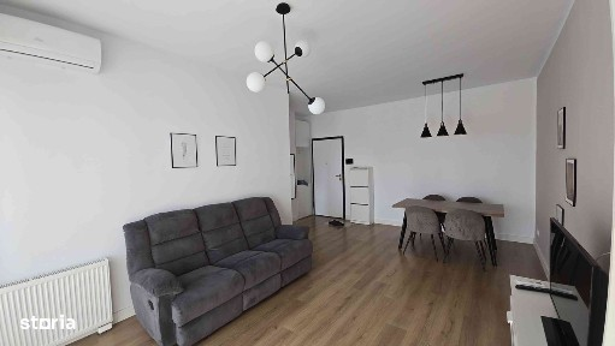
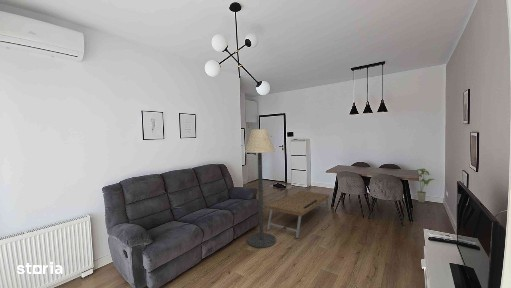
+ coffee table [266,190,331,239]
+ floor lamp [244,128,277,249]
+ house plant [416,168,436,204]
